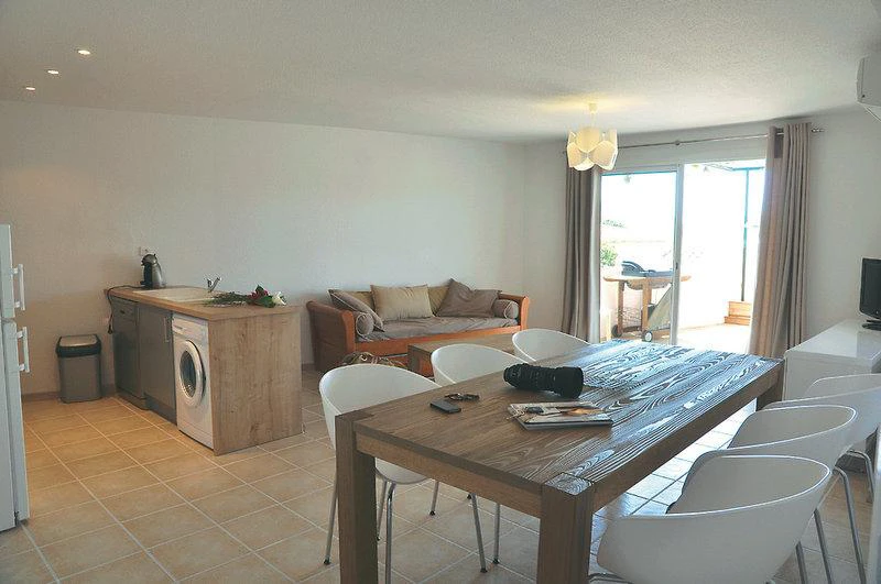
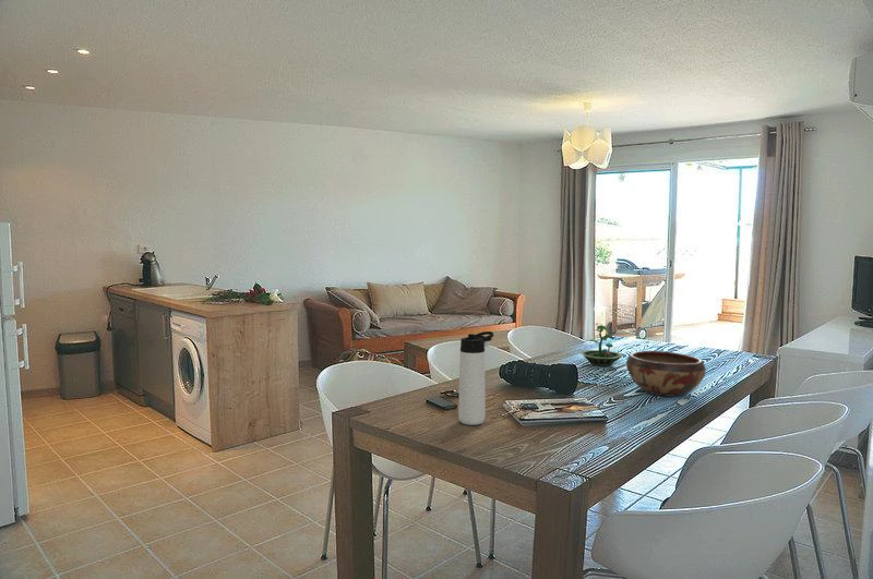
+ thermos bottle [457,330,494,426]
+ decorative bowl [625,350,707,397]
+ terrarium [578,323,624,367]
